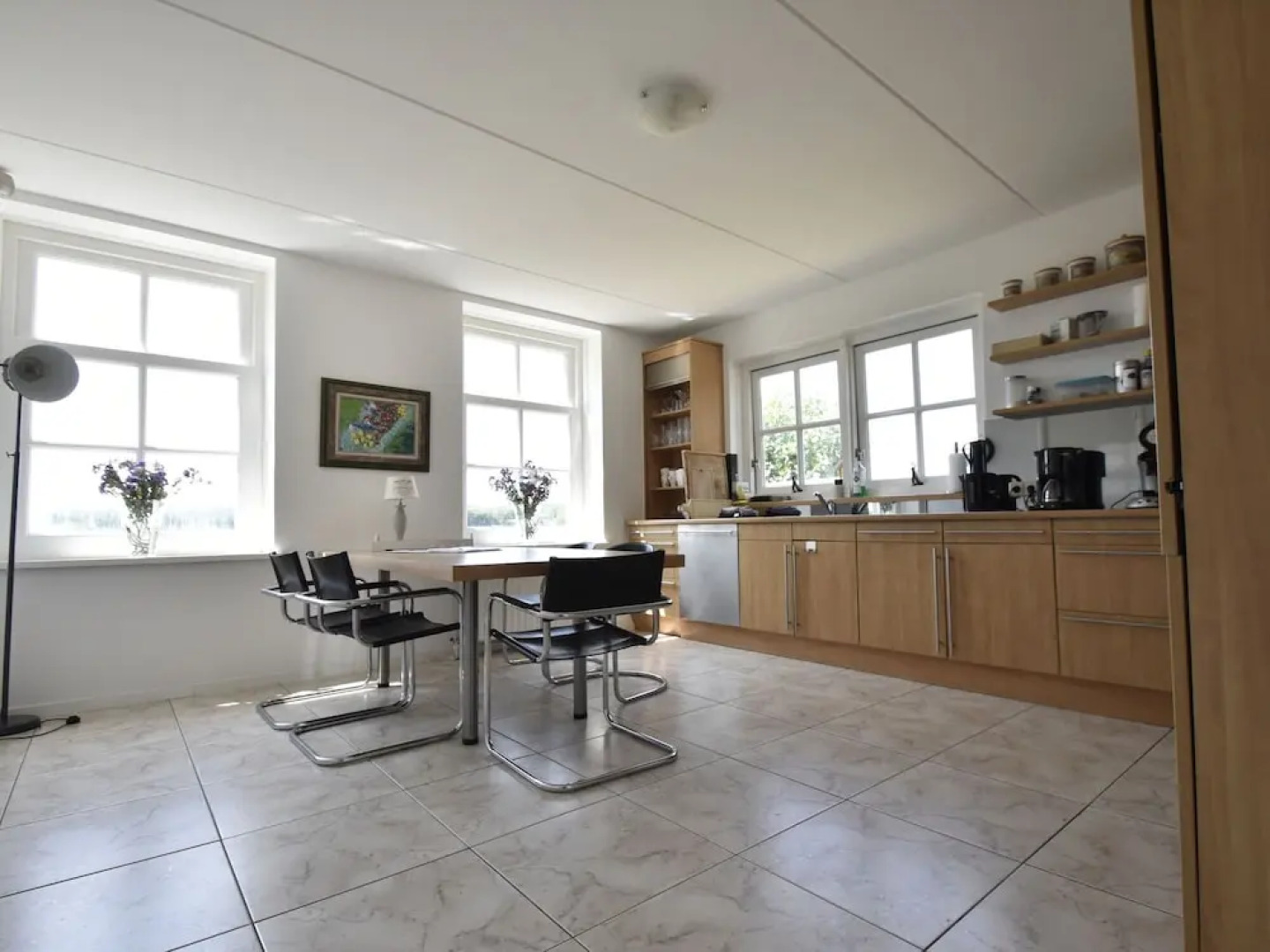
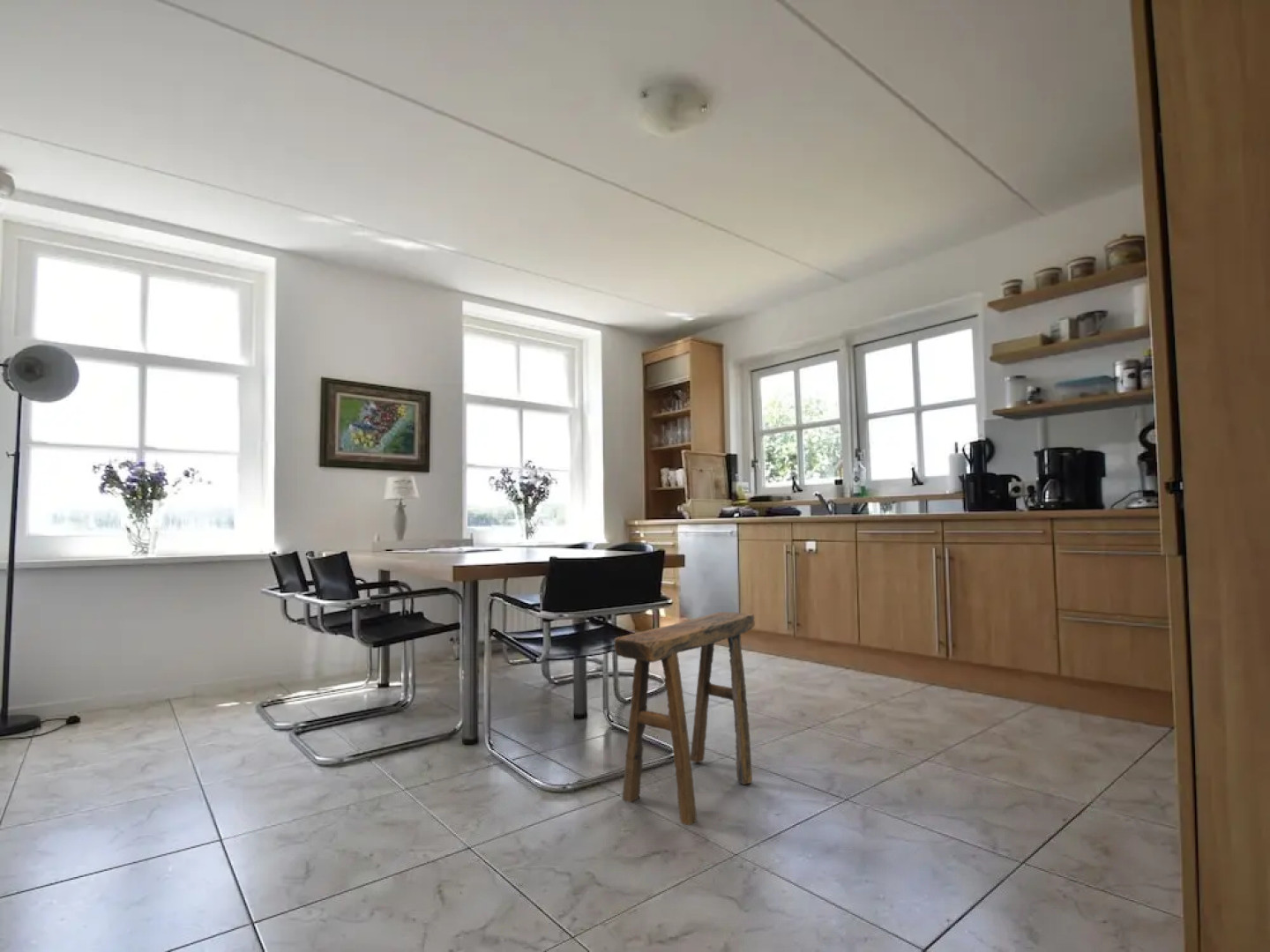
+ stool [613,611,756,826]
